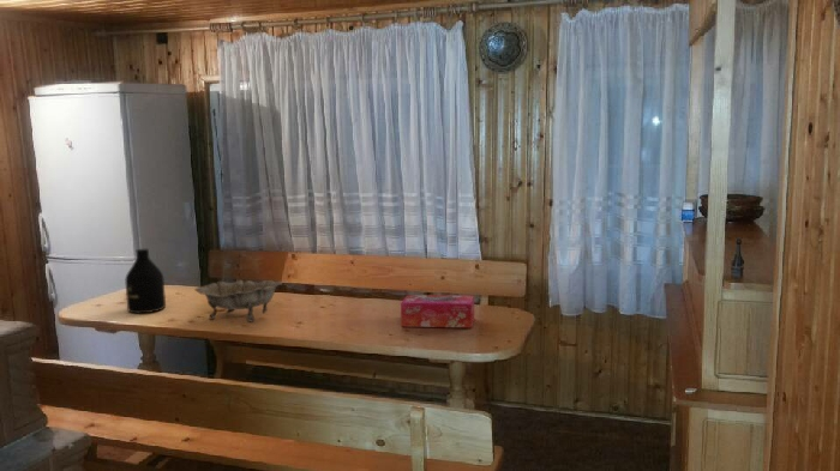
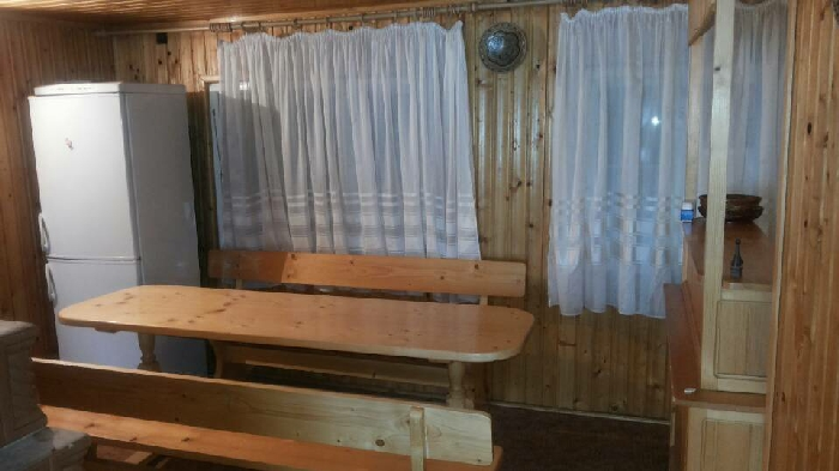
- decorative bowl [193,279,284,322]
- bottle [124,248,167,314]
- tissue box [400,294,475,328]
